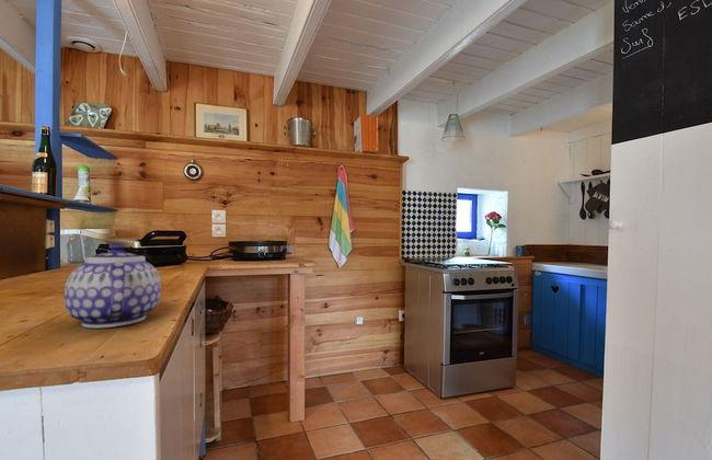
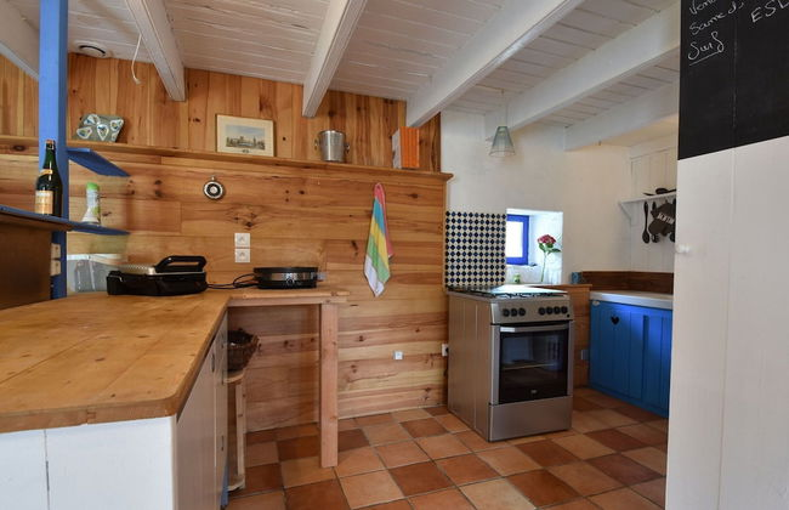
- teapot [64,242,162,329]
